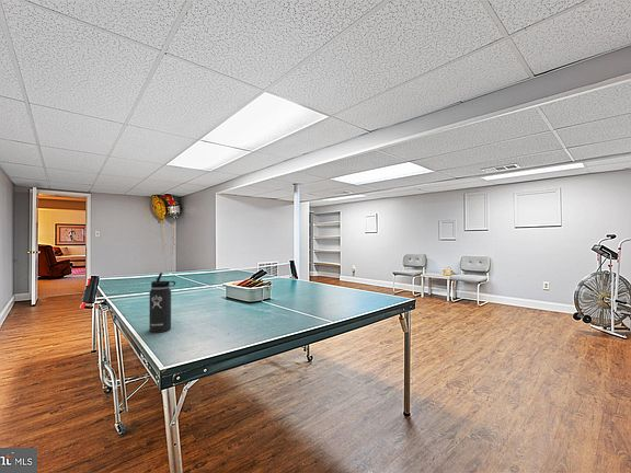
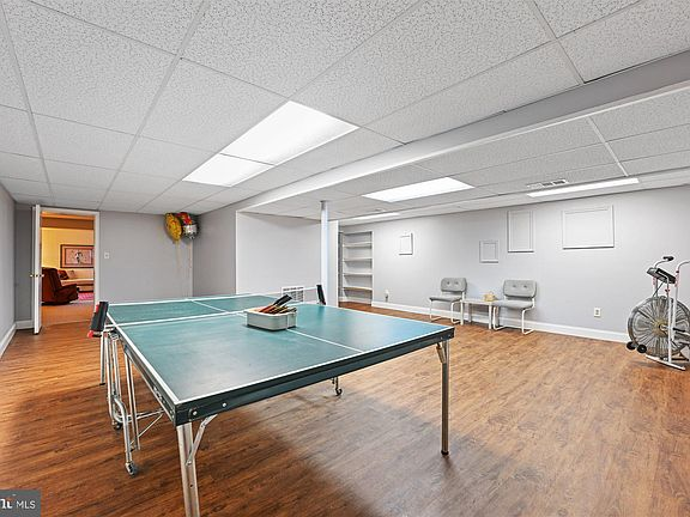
- thermos bottle [148,272,176,334]
